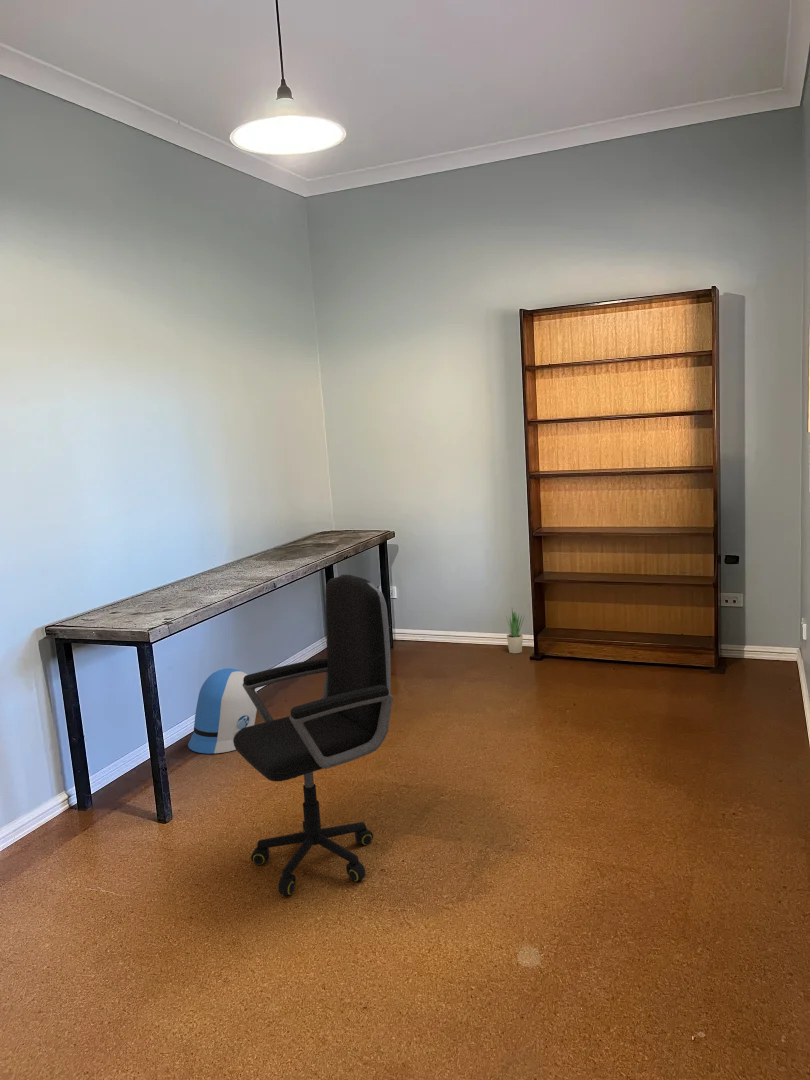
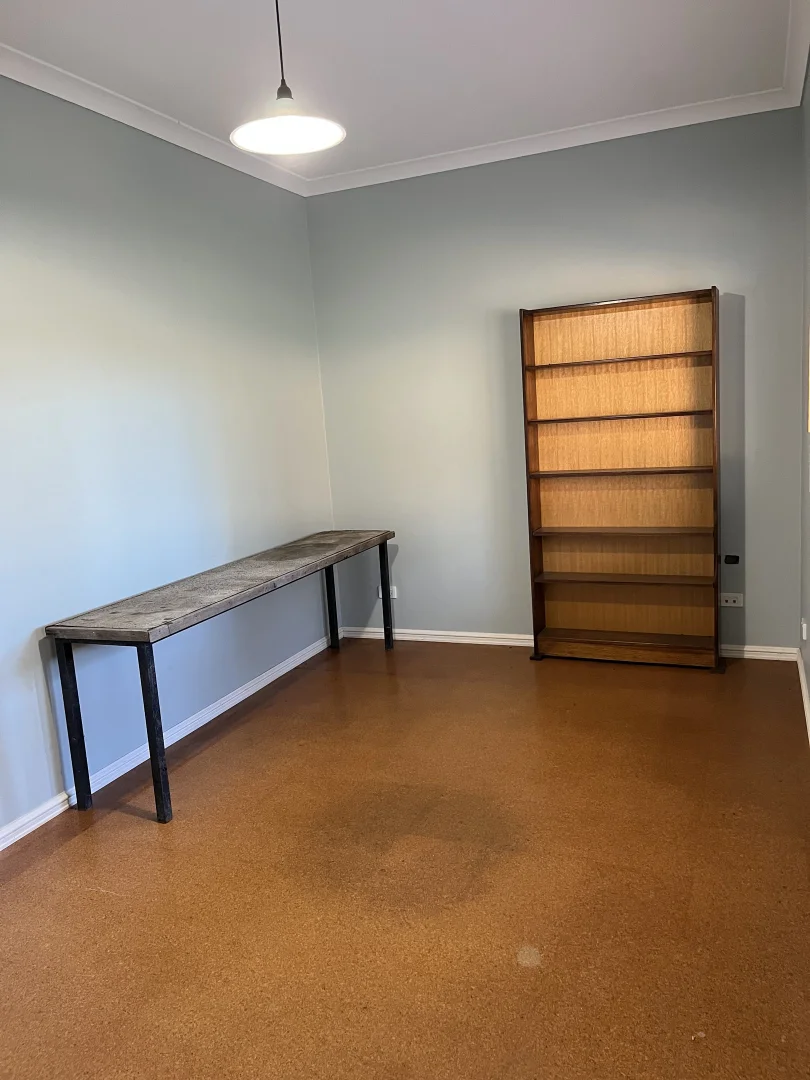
- sun visor [187,667,258,754]
- potted plant [505,608,526,654]
- office chair [233,574,394,896]
